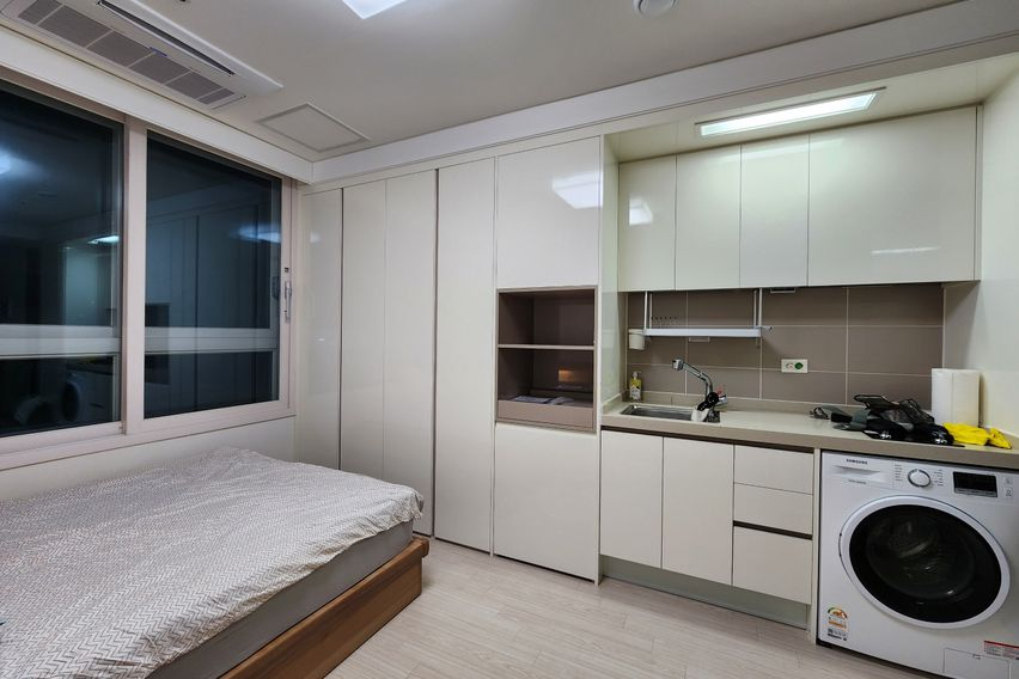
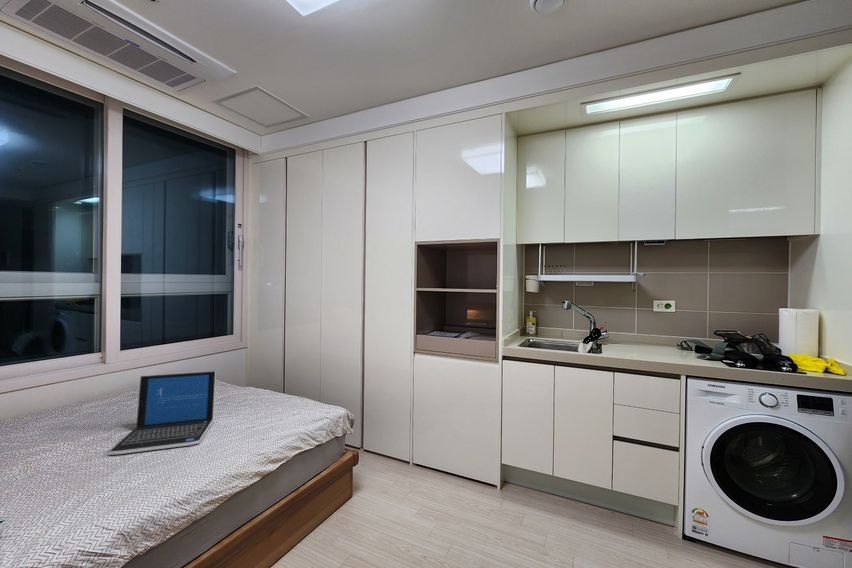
+ laptop [108,370,217,455]
